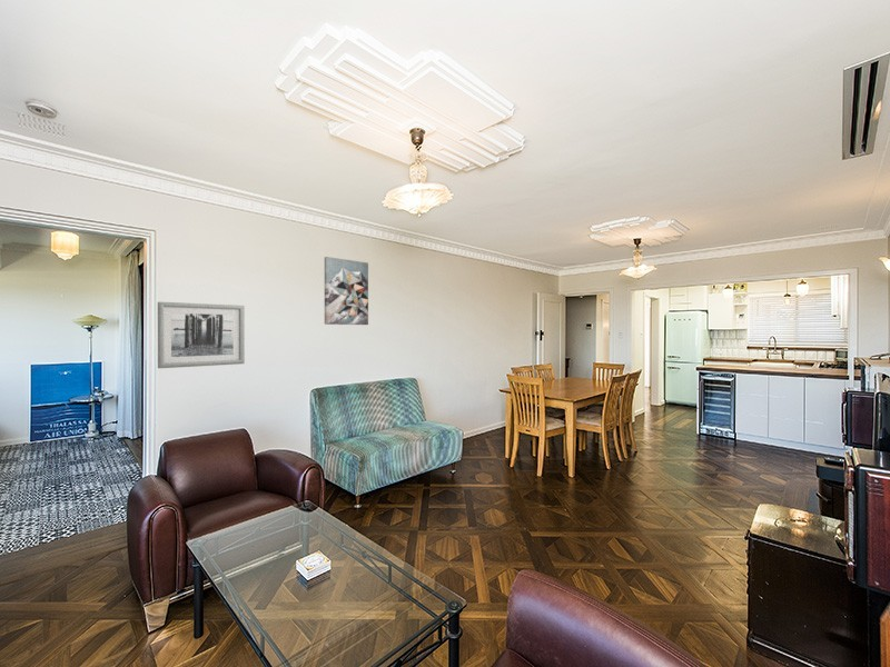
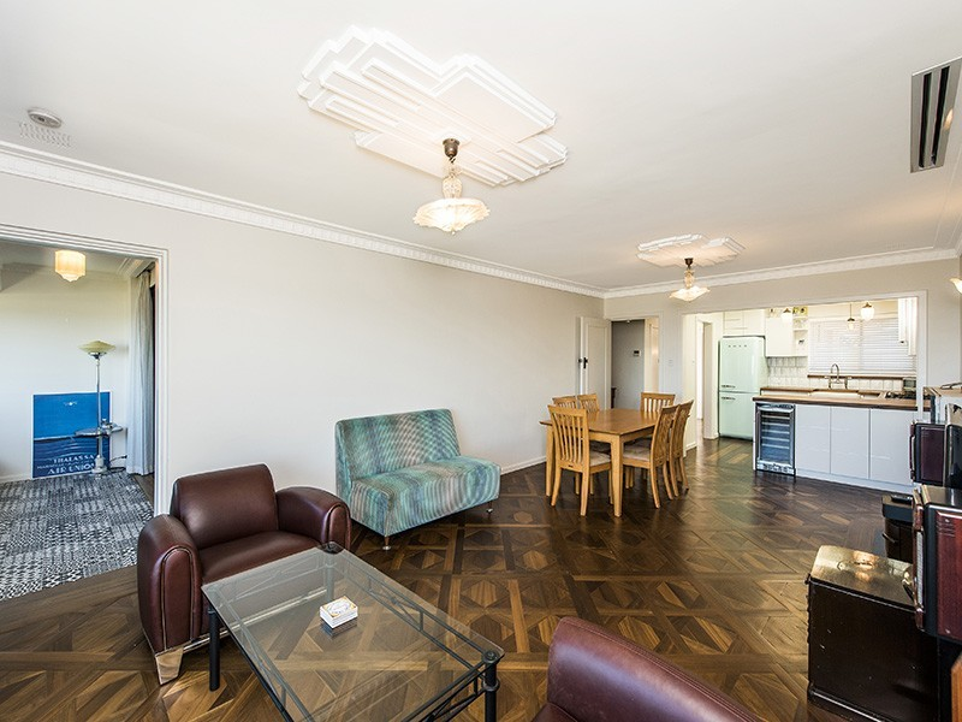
- wall art [324,256,369,326]
- wall art [157,301,246,369]
